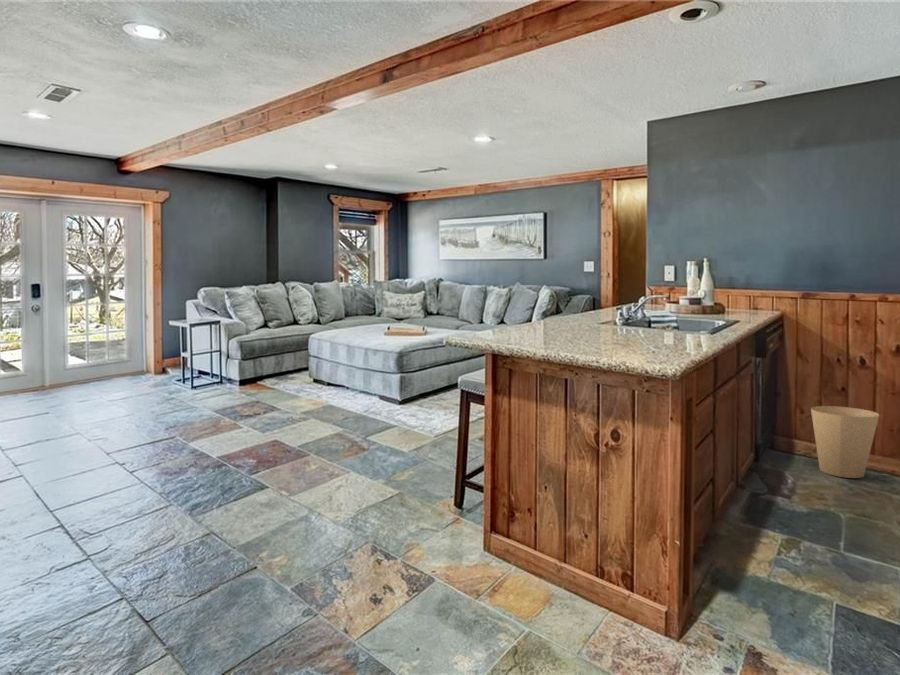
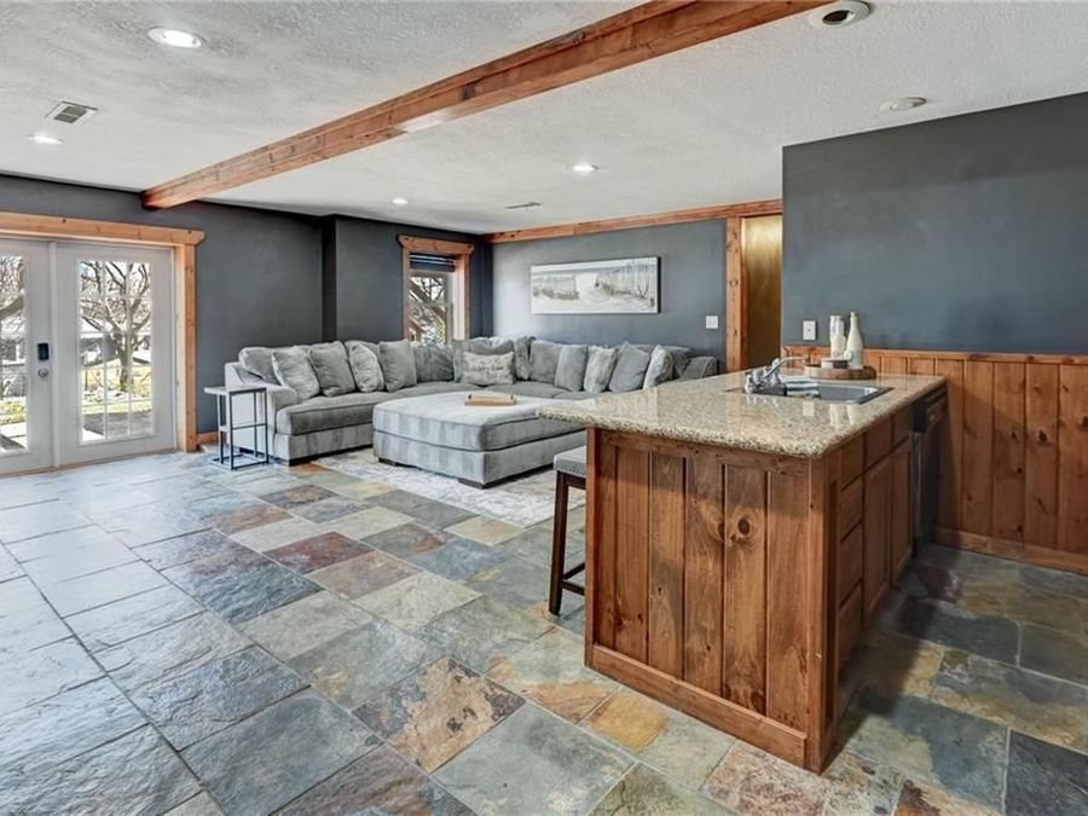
- trash can [810,405,880,479]
